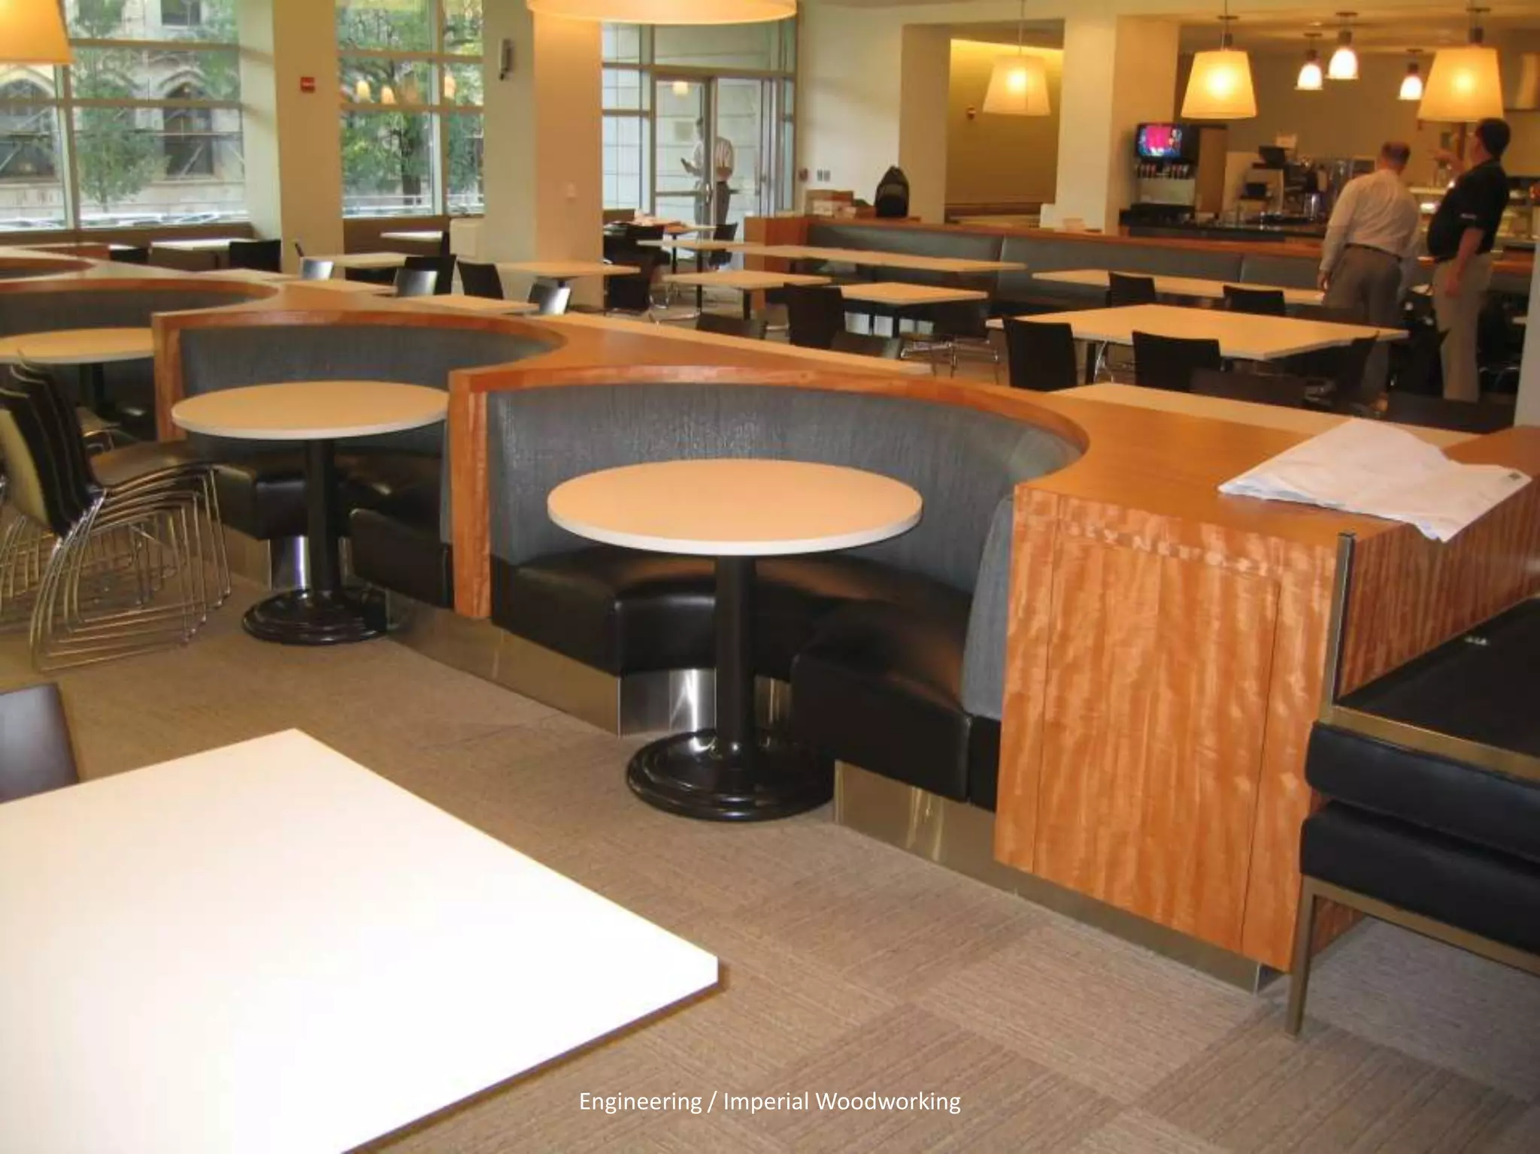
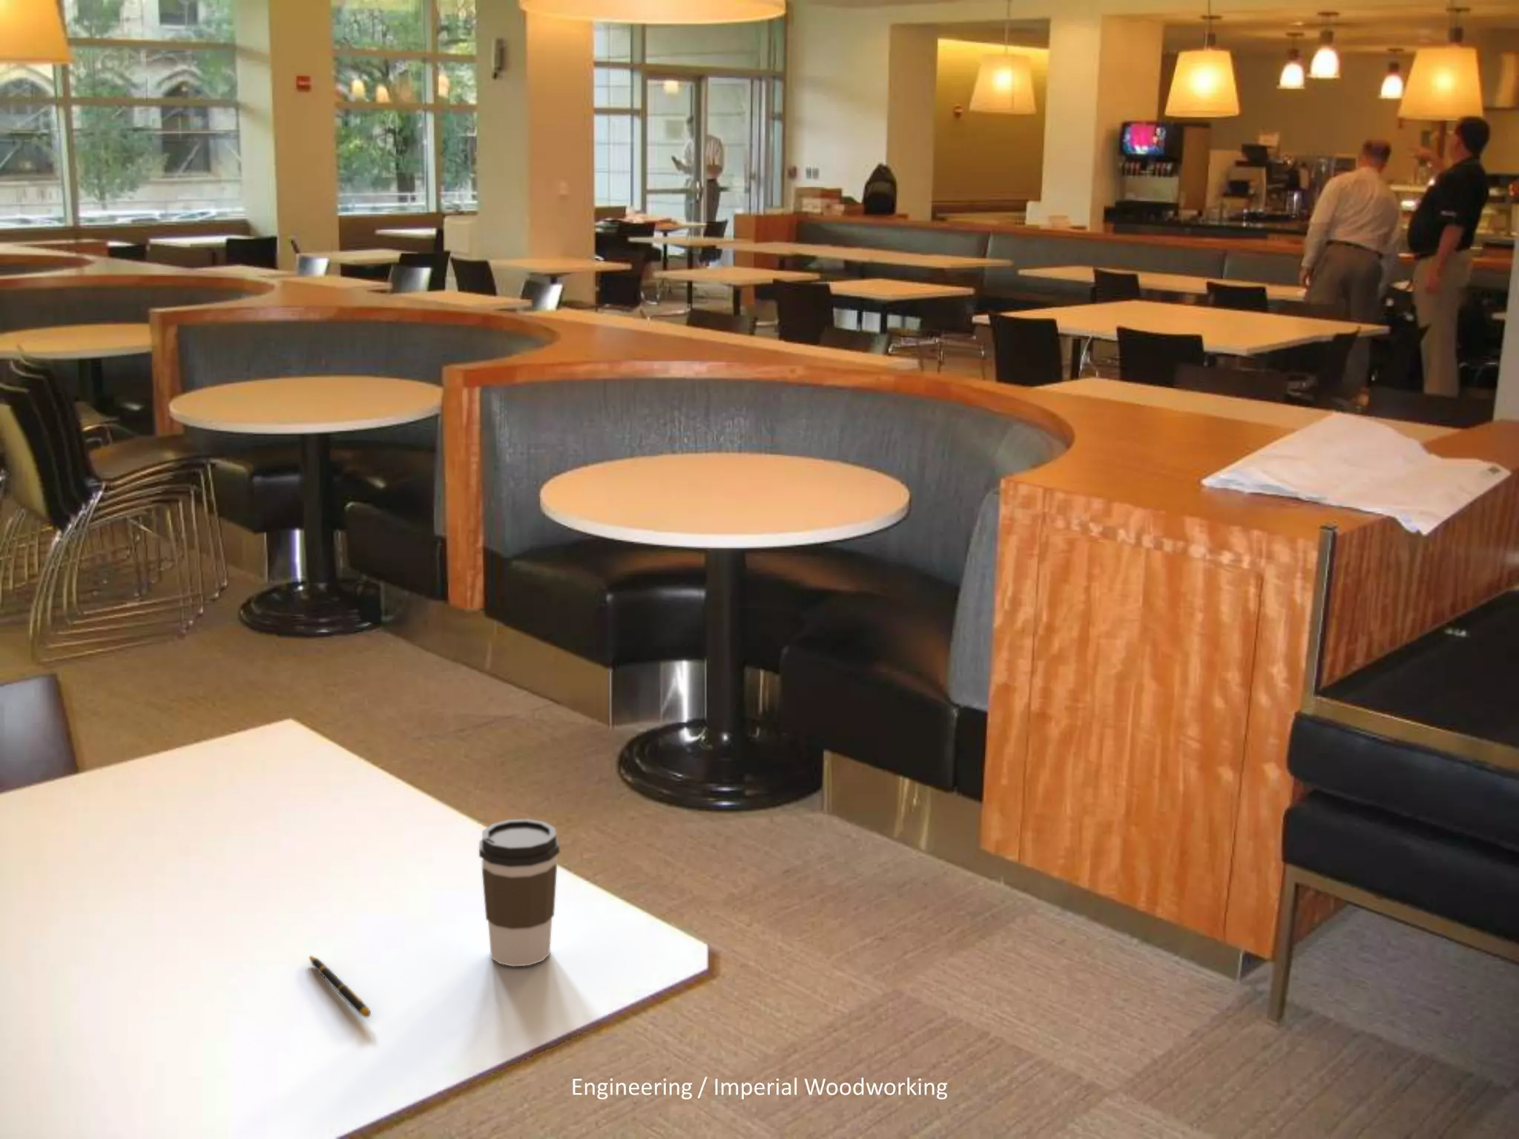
+ pen [309,955,372,1018]
+ coffee cup [478,818,561,967]
